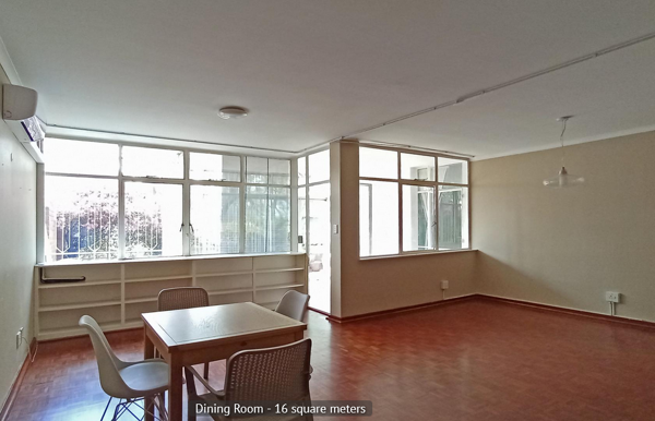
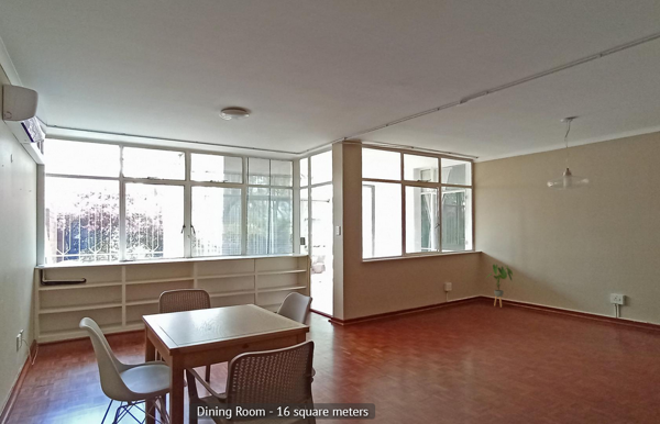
+ house plant [485,264,514,309]
